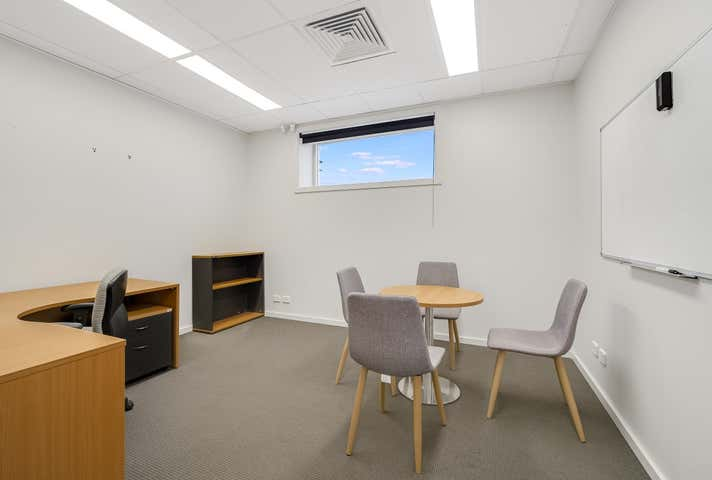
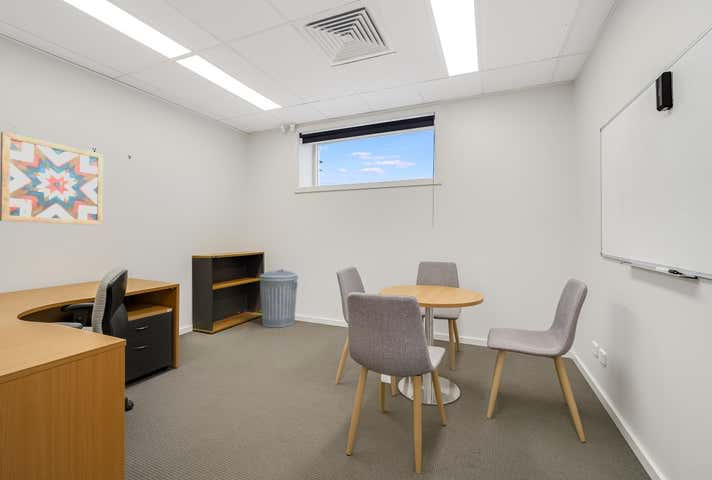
+ trash can [258,268,299,328]
+ wall art [0,131,104,226]
